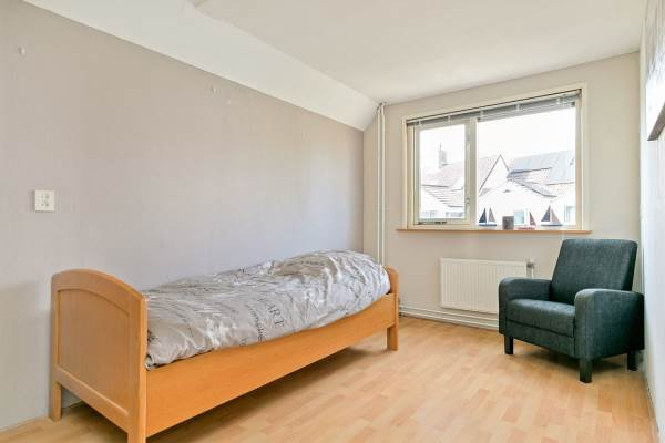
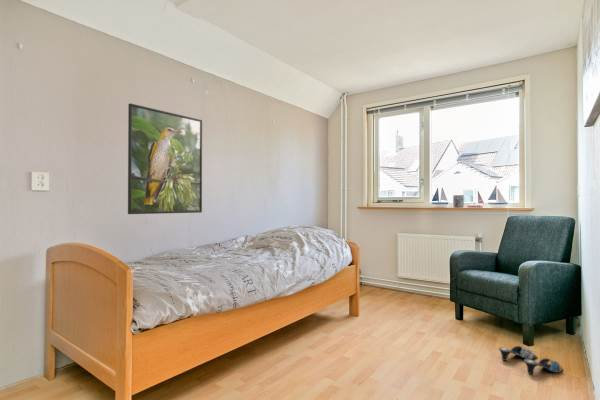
+ slippers [498,345,563,375]
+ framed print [127,102,203,215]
